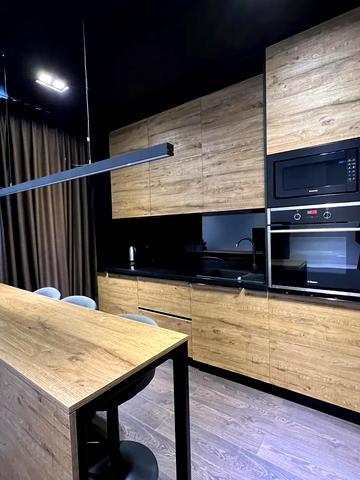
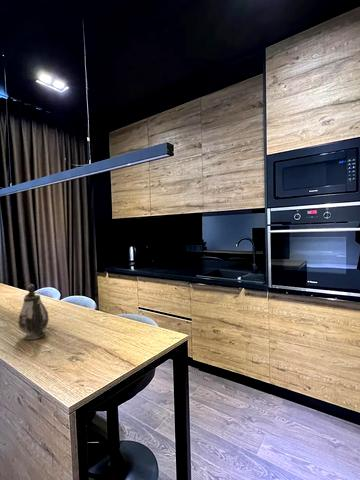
+ teapot [17,283,49,341]
